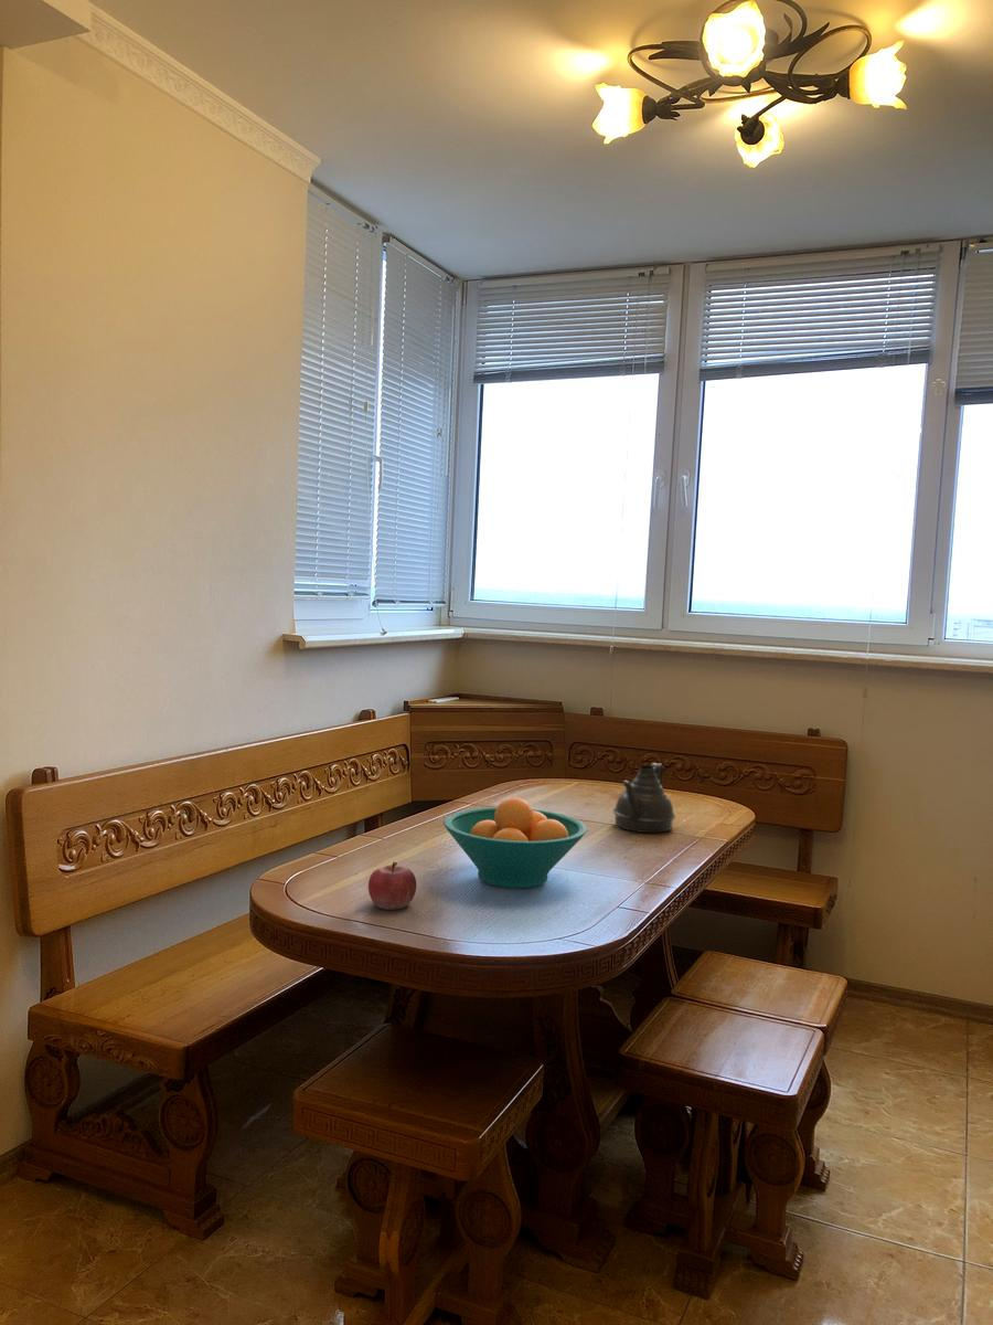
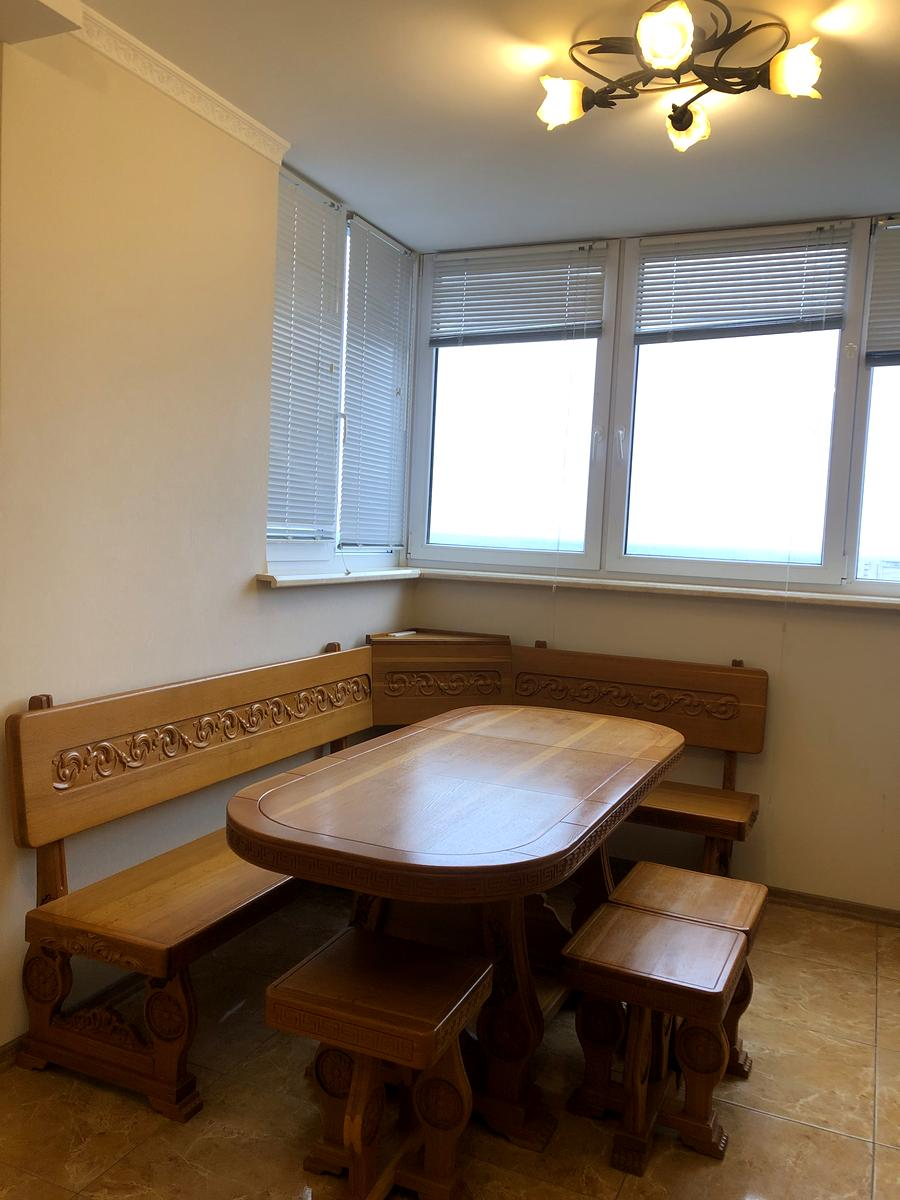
- fruit bowl [442,796,588,890]
- teapot [611,762,676,834]
- fruit [367,861,417,911]
